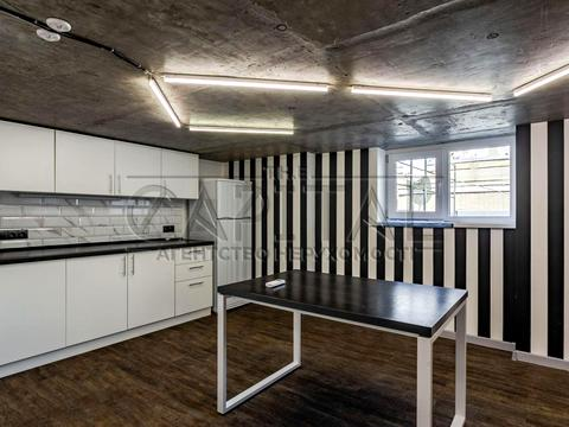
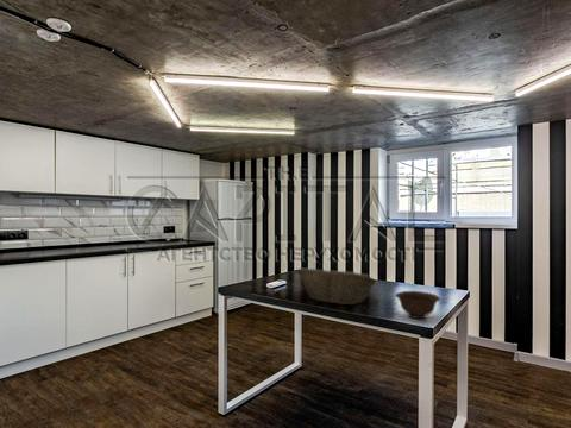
+ fruit basket [295,266,377,306]
+ bowl [394,290,441,320]
